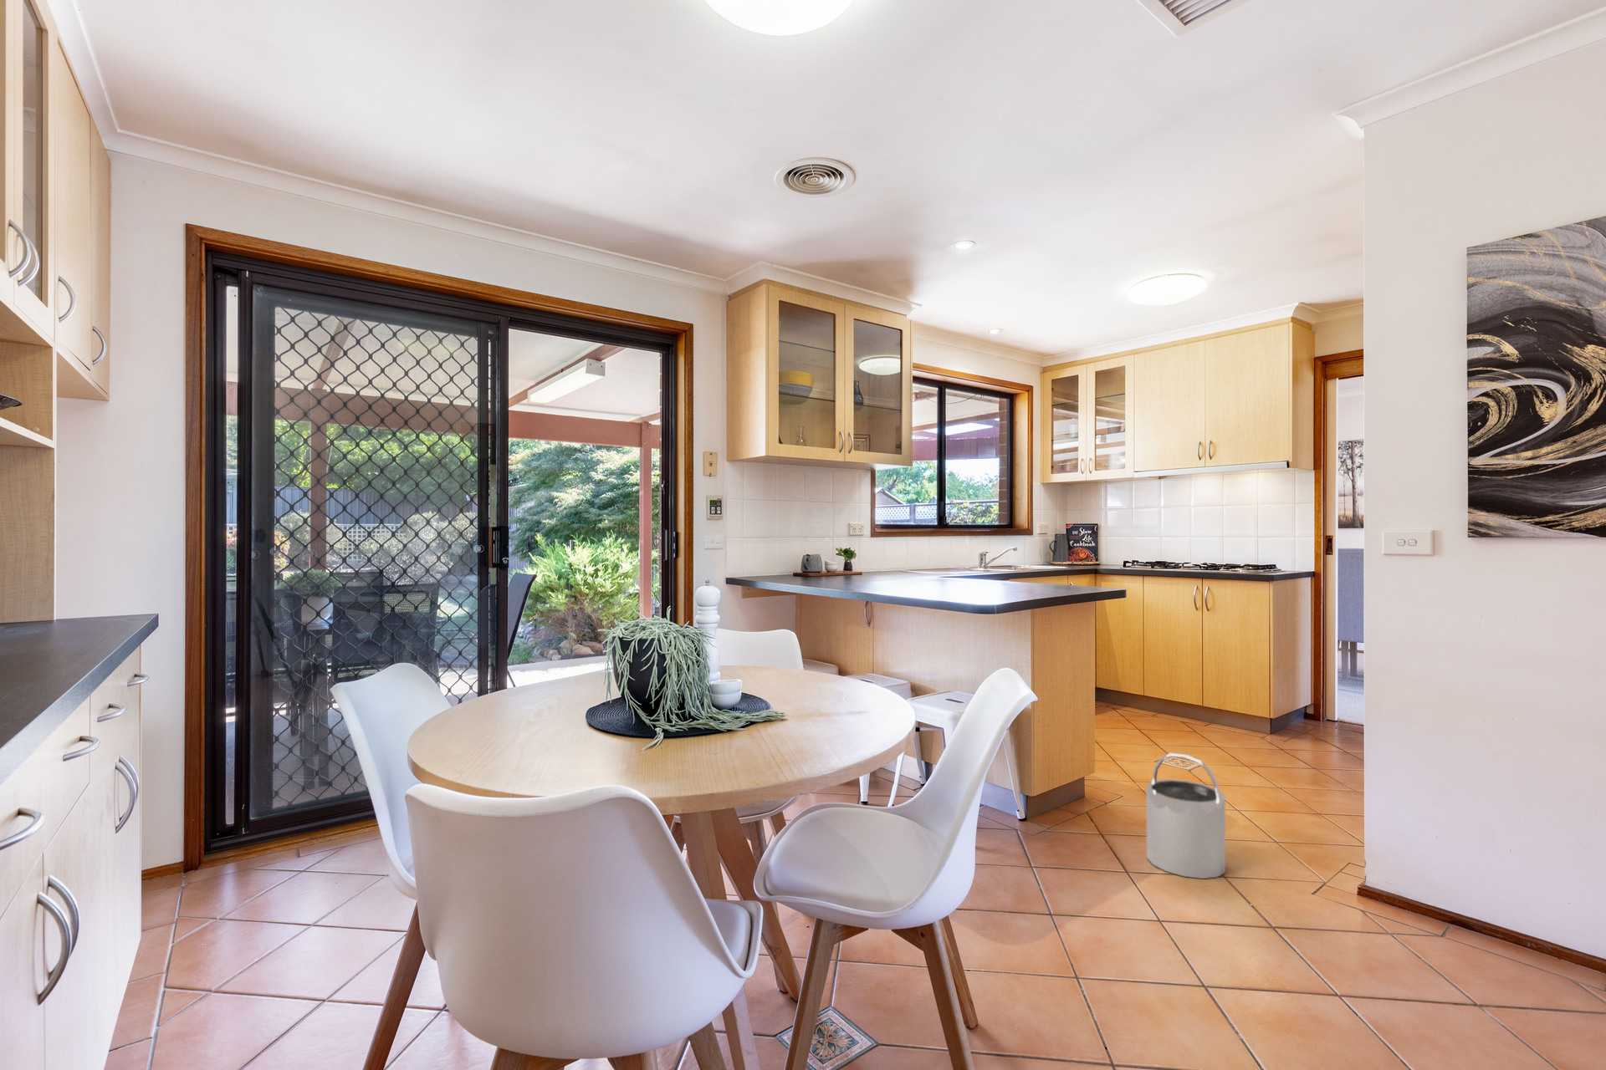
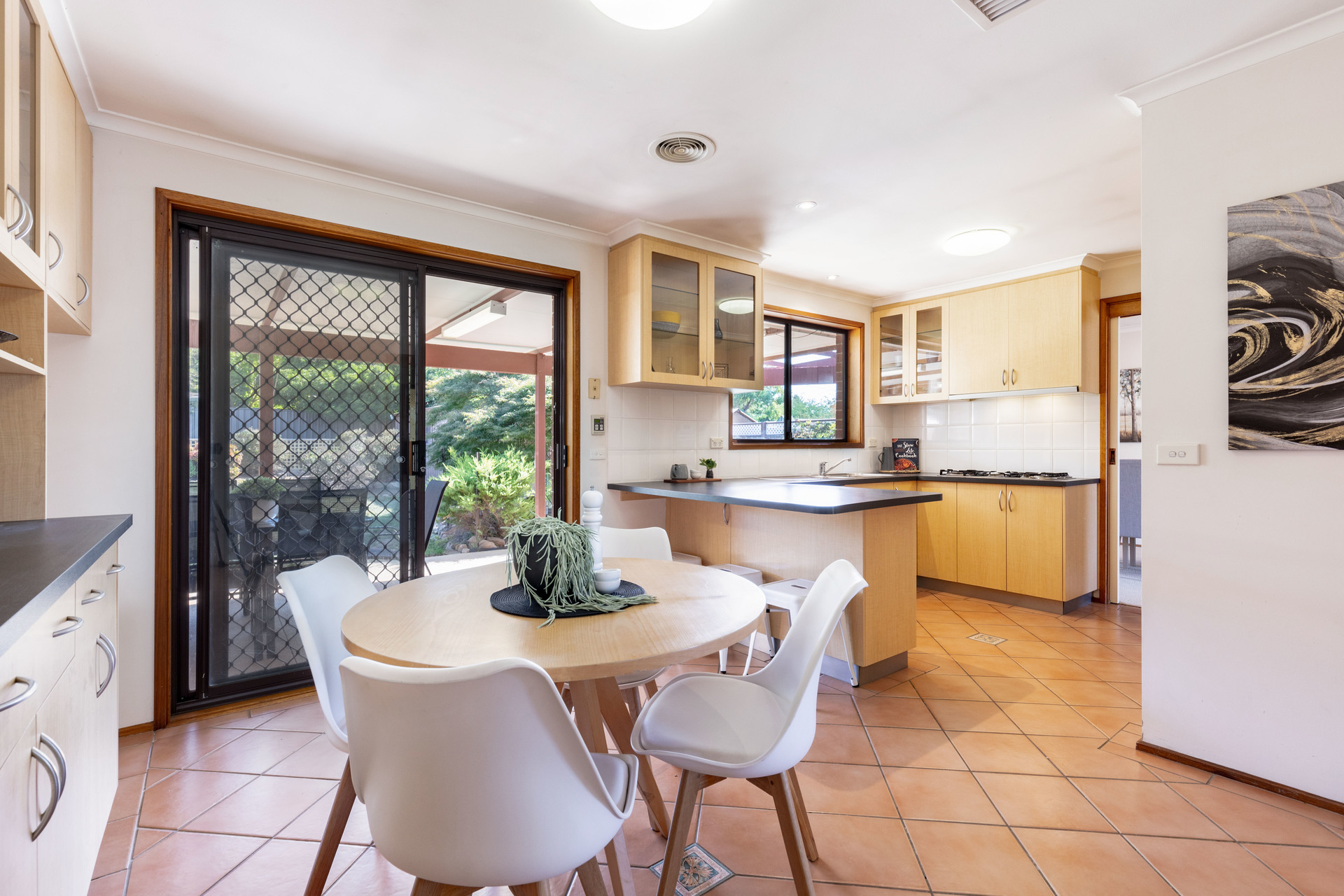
- bucket [1145,752,1226,879]
